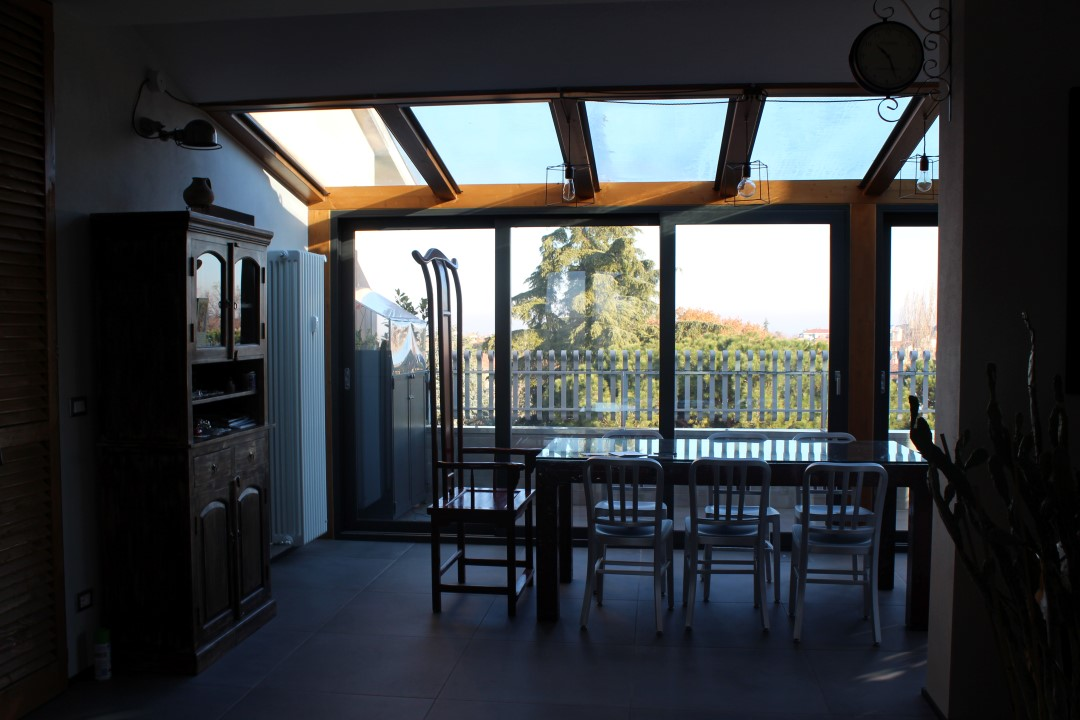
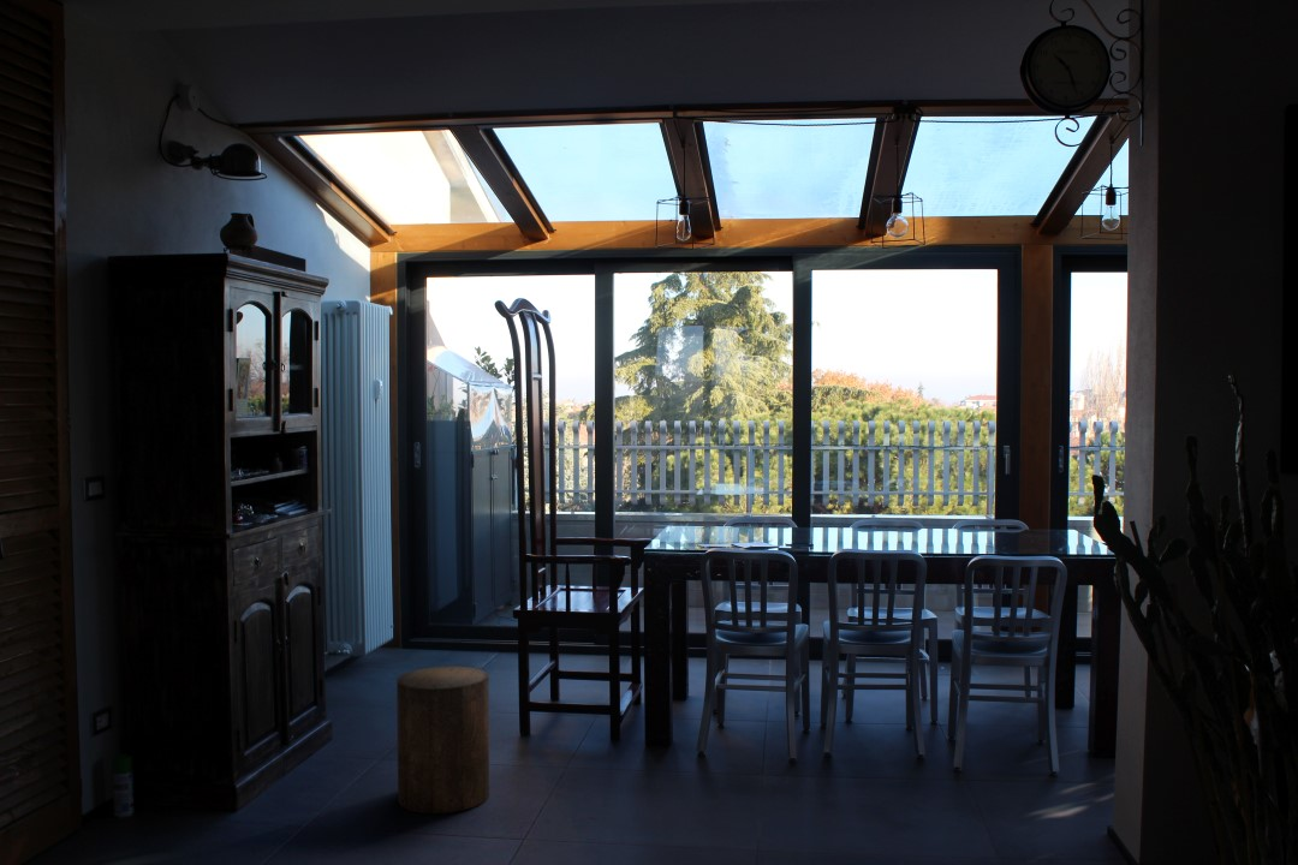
+ stool [395,666,490,815]
